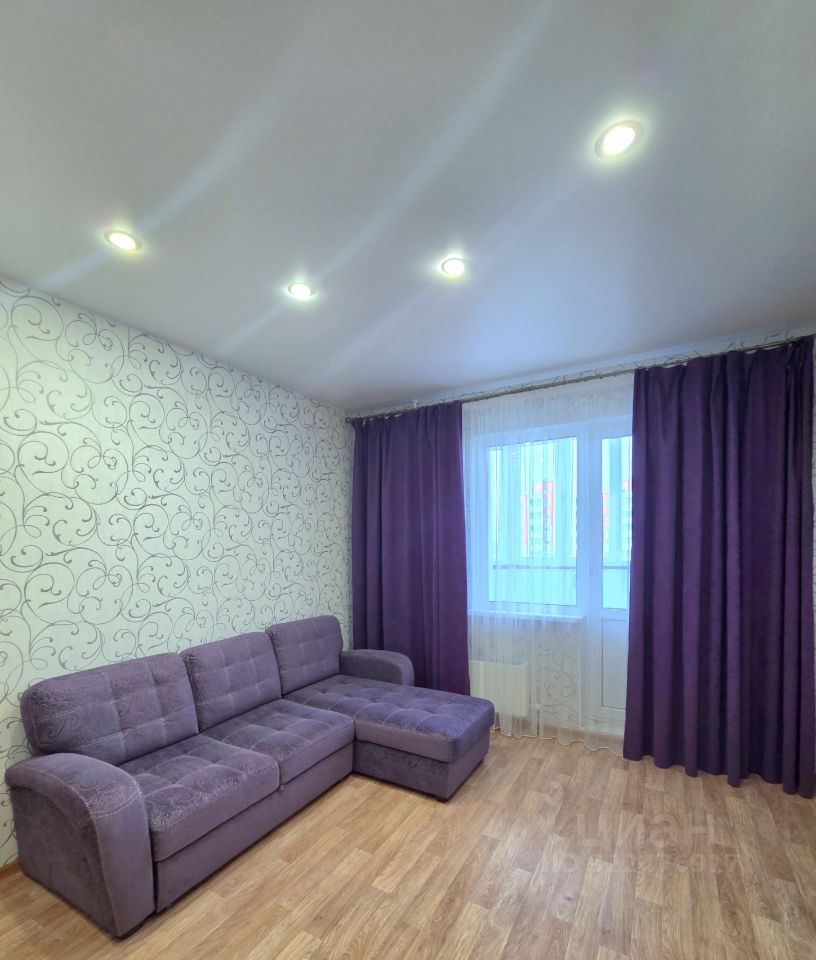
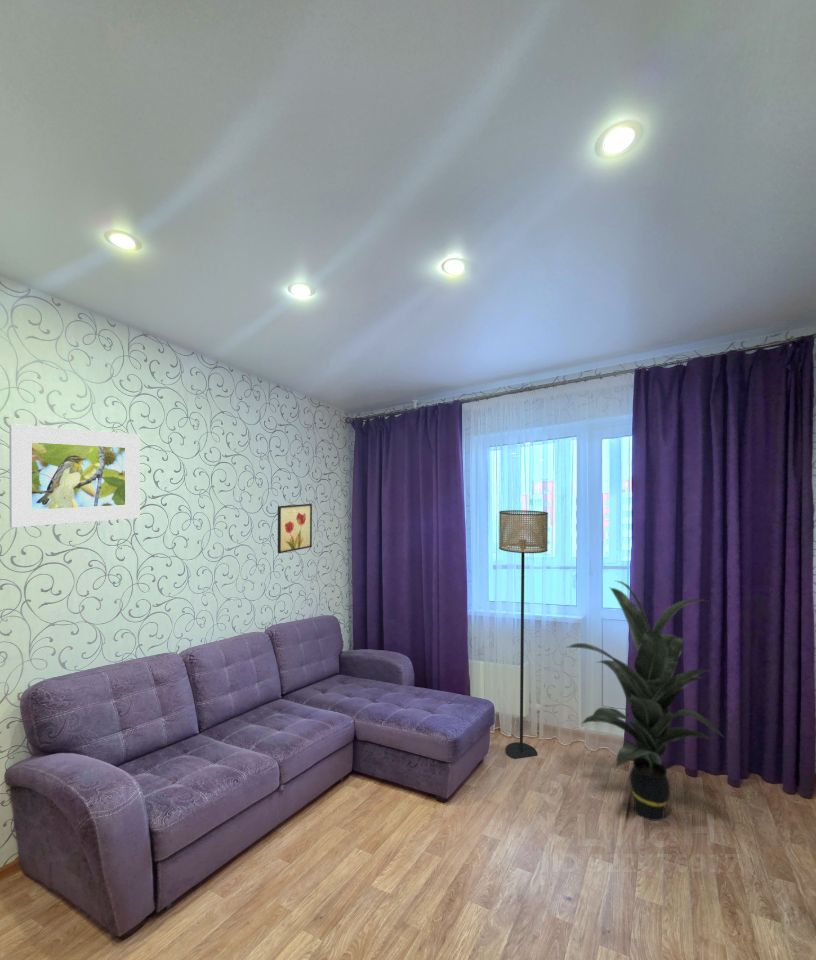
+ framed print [8,423,141,529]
+ indoor plant [567,580,726,822]
+ floor lamp [498,509,549,760]
+ wall art [277,503,313,554]
